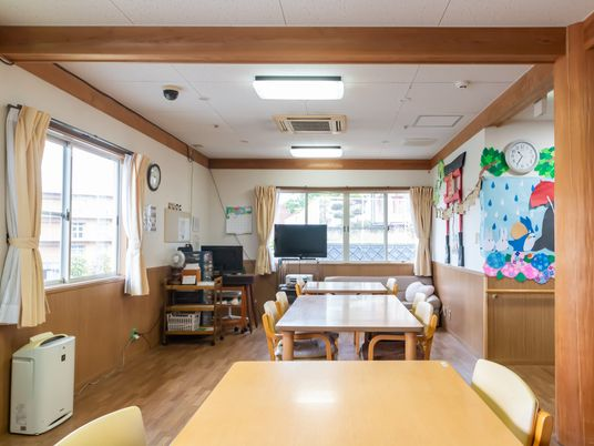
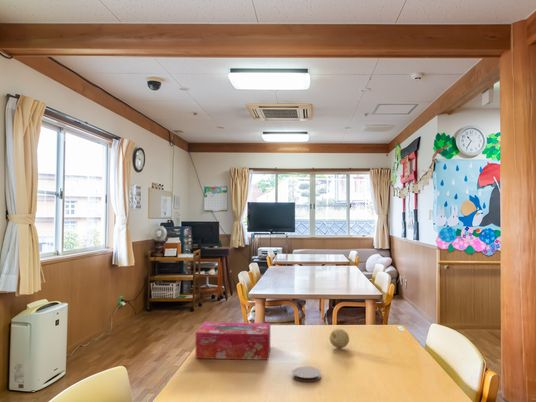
+ fruit [329,328,350,349]
+ coaster [291,365,322,383]
+ tissue box [195,321,271,361]
